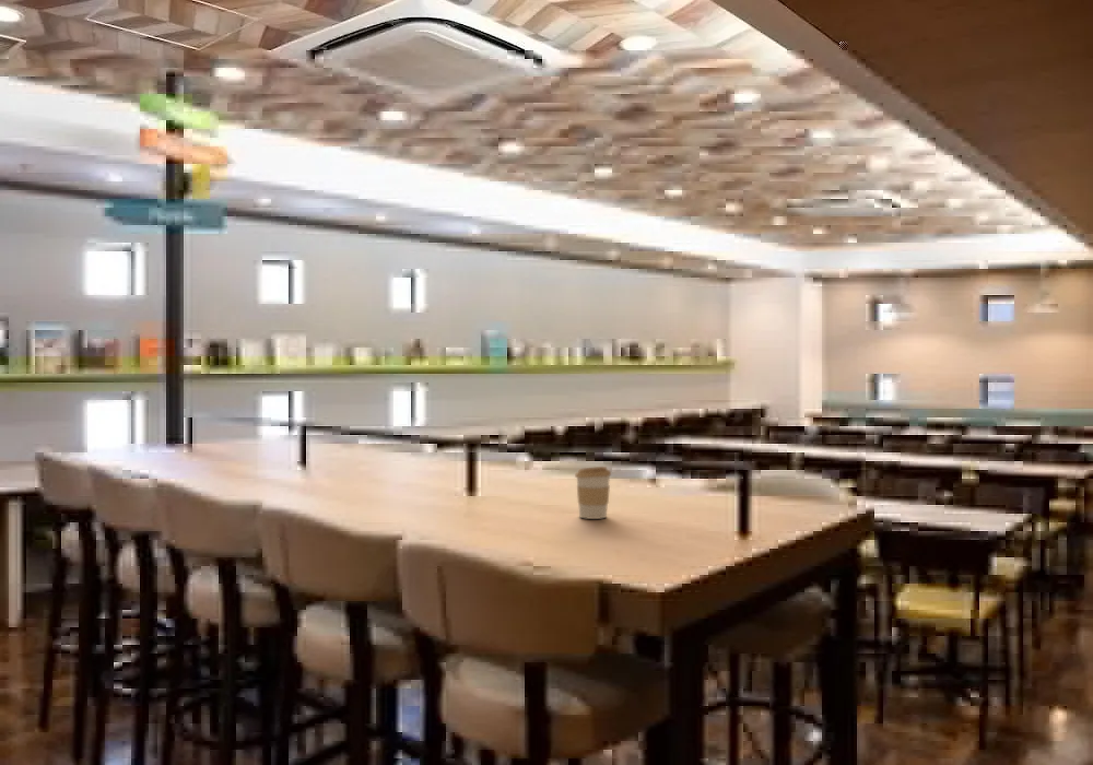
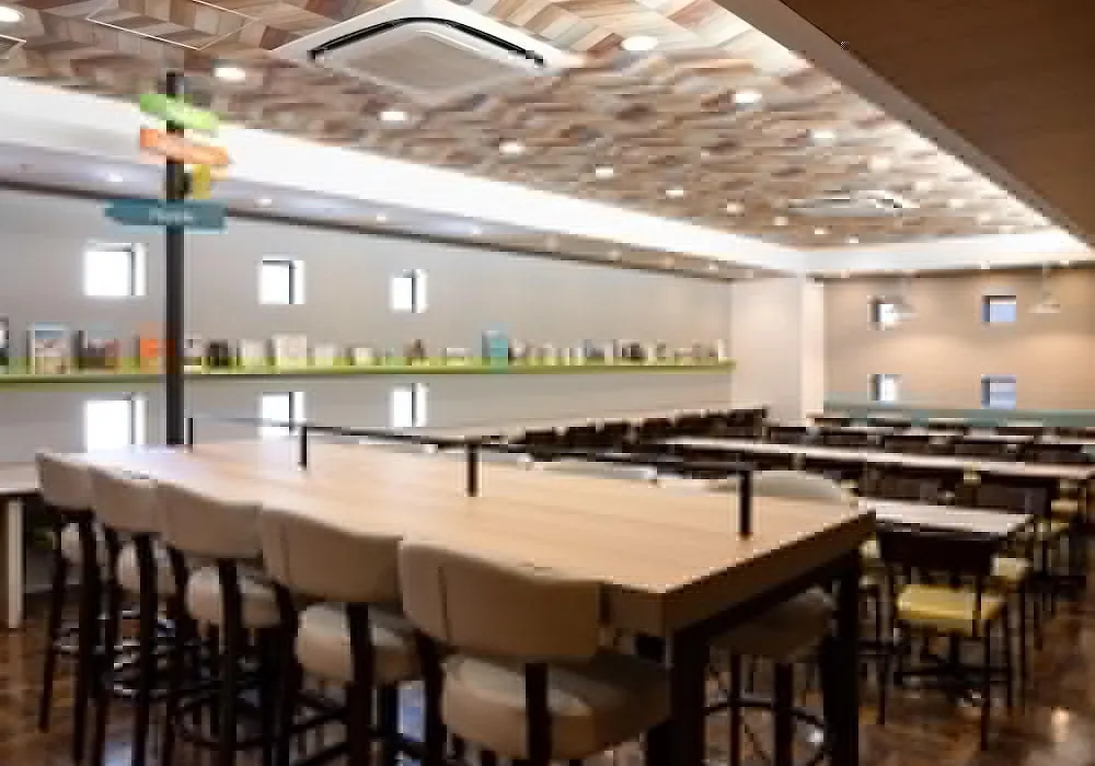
- coffee cup [574,466,612,520]
